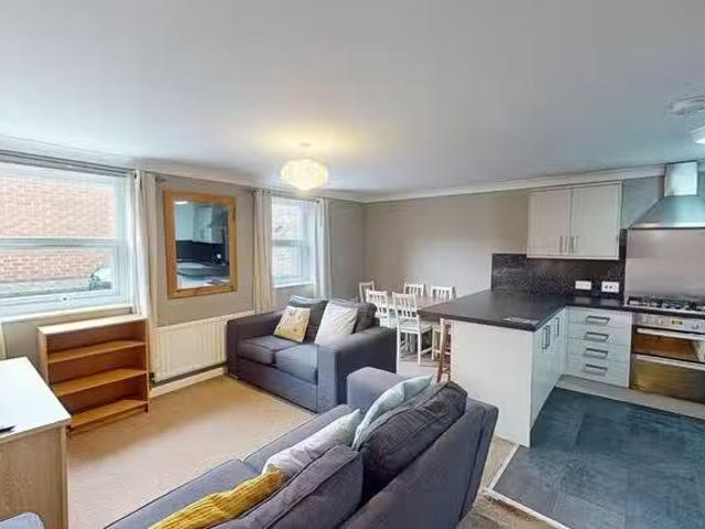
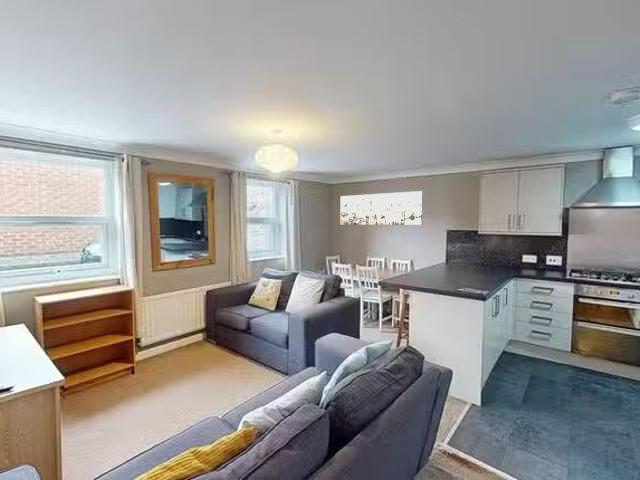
+ wall art [339,190,424,226]
